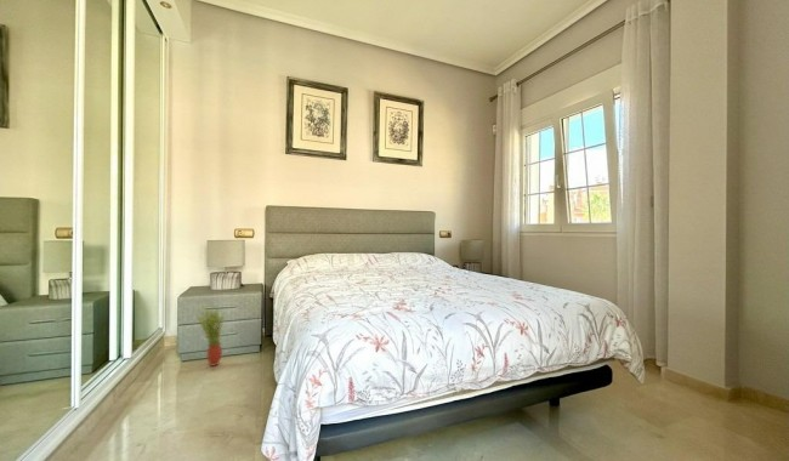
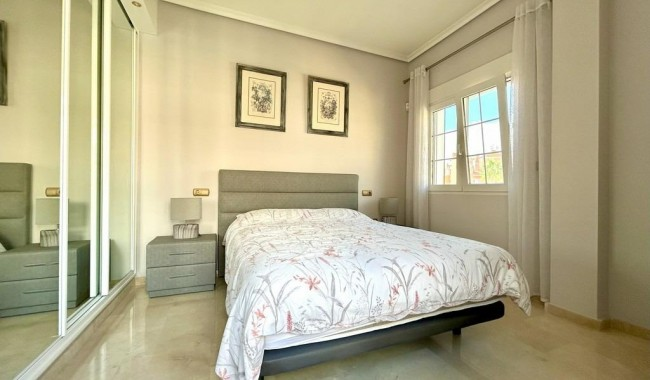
- potted plant [195,305,226,368]
